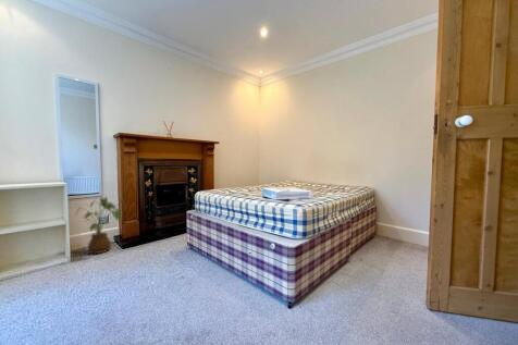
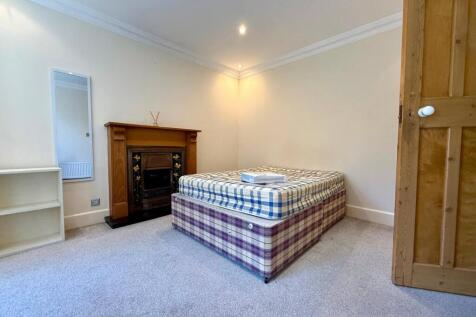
- house plant [74,196,127,255]
